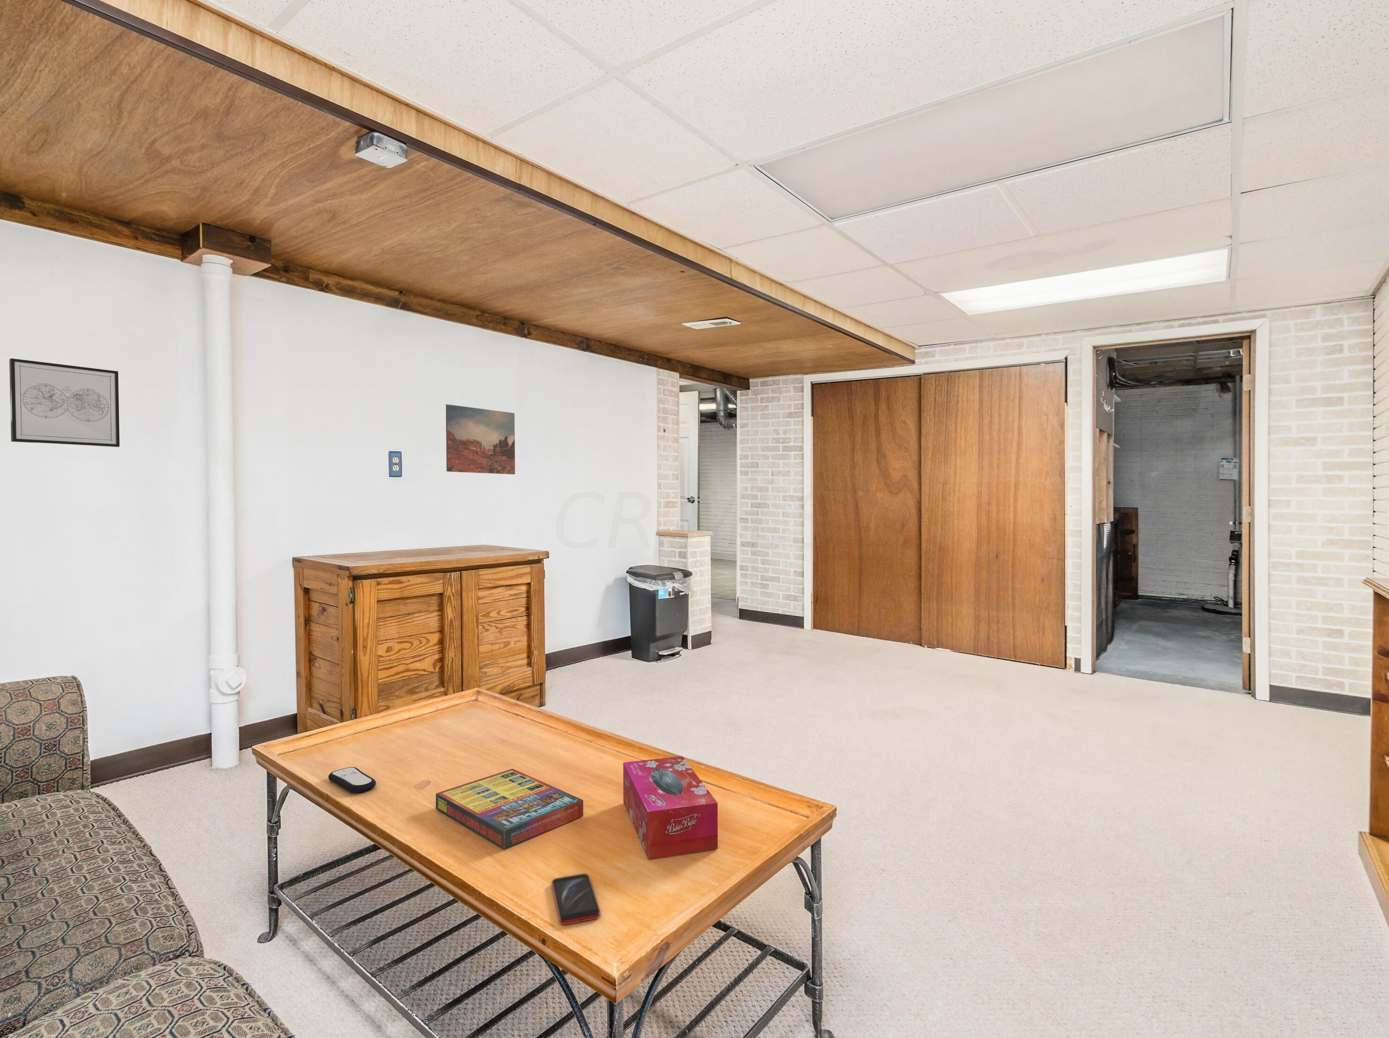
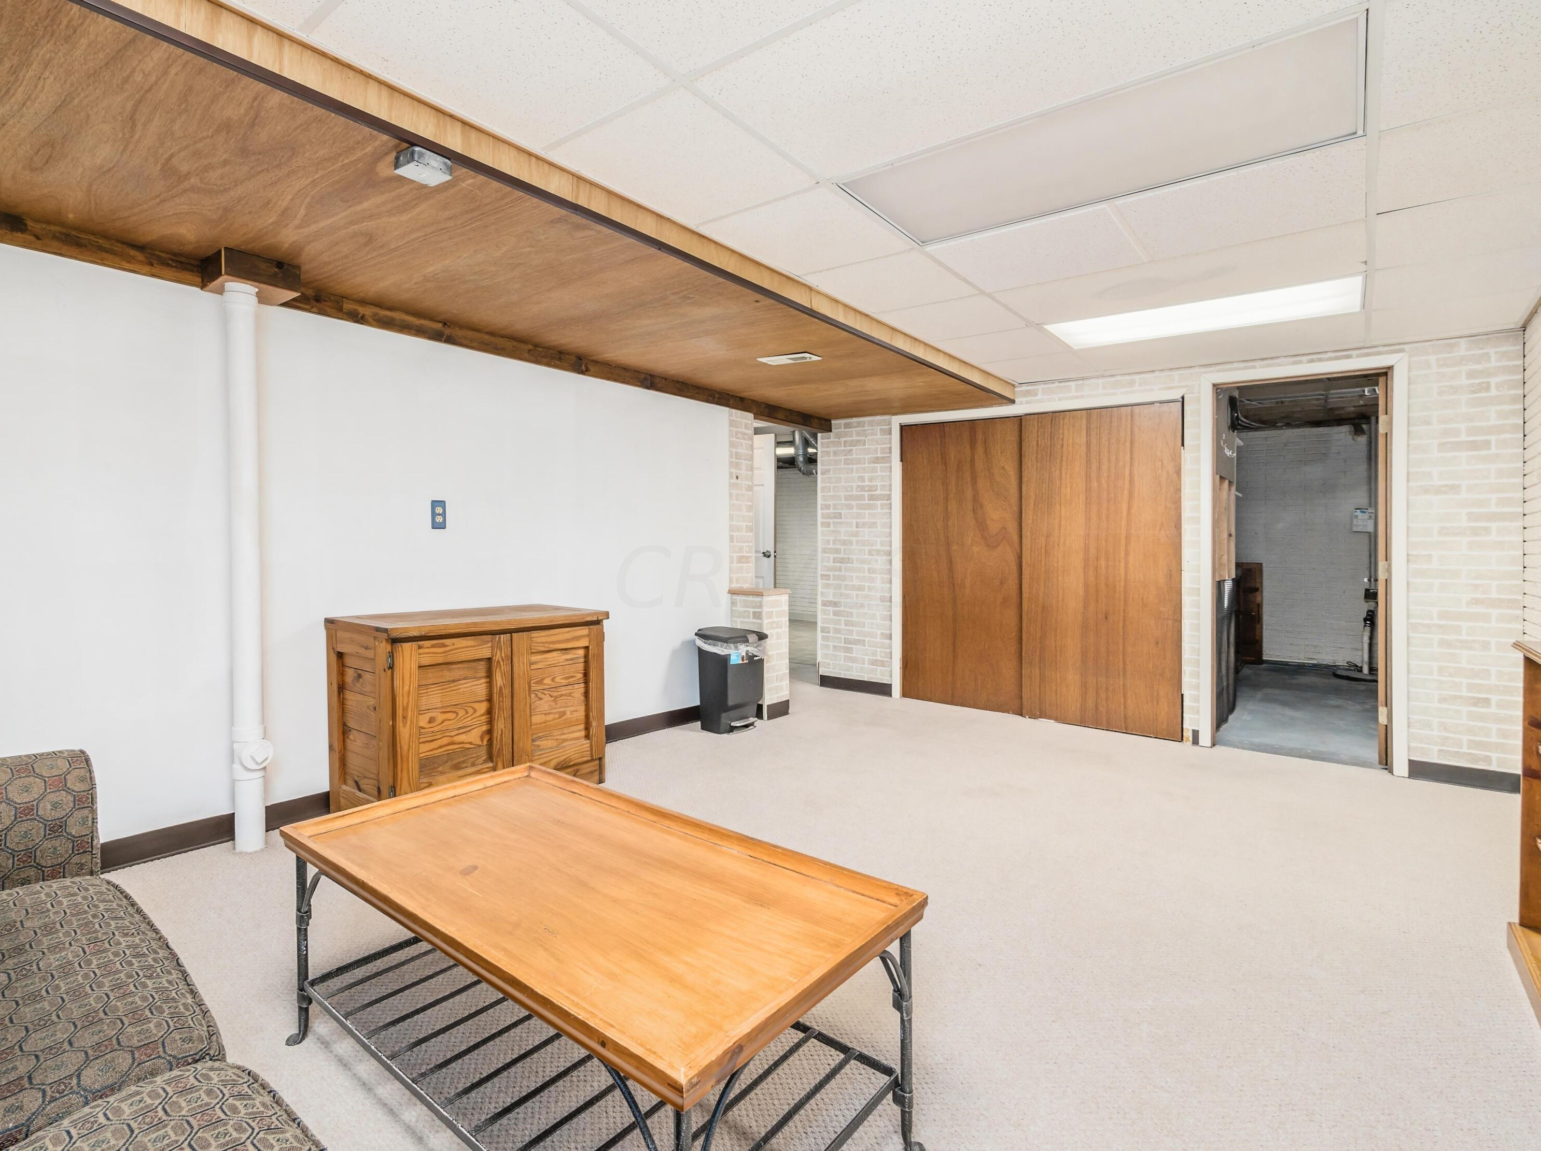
- smartphone [551,873,601,925]
- wall art [9,358,120,447]
- remote control [328,767,376,794]
- wall art [446,403,516,475]
- game compilation box [435,768,583,849]
- tissue box [623,756,718,859]
